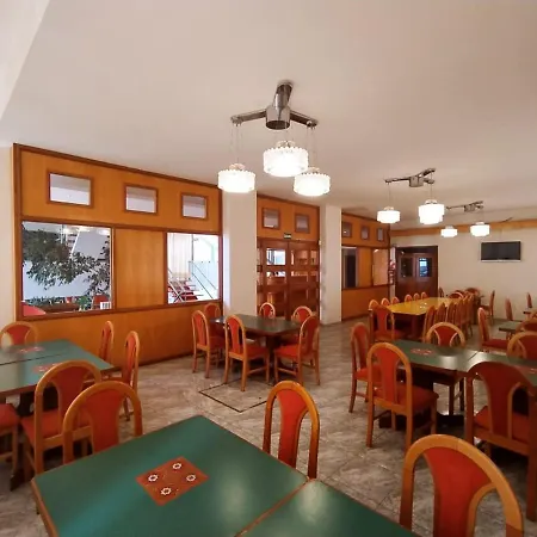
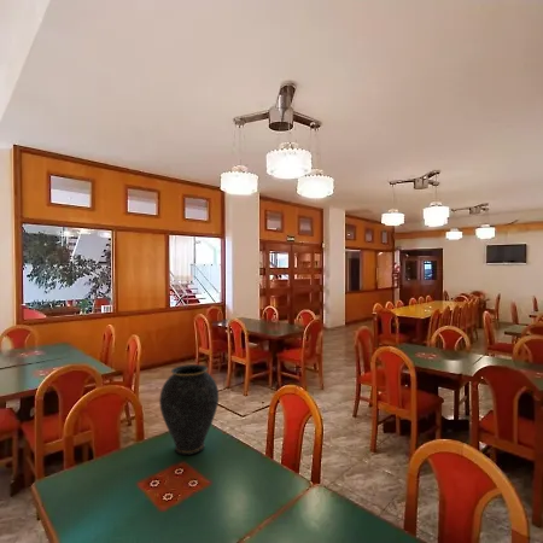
+ vase [158,363,220,456]
